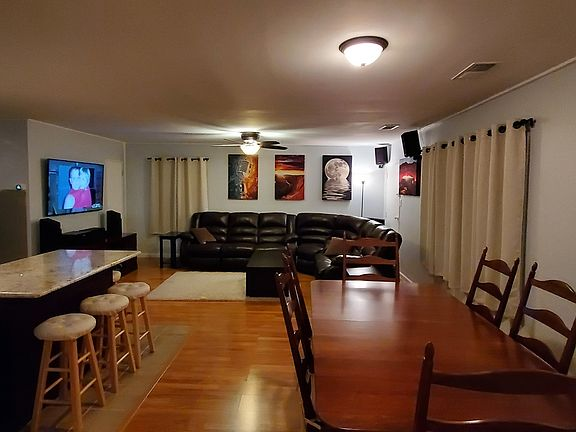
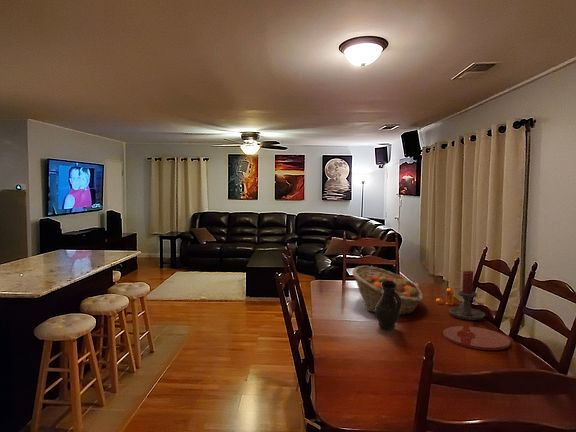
+ plate [442,325,511,351]
+ pepper shaker [435,287,455,306]
+ fruit basket [351,265,424,316]
+ jug [374,280,401,331]
+ candle holder [448,270,486,321]
